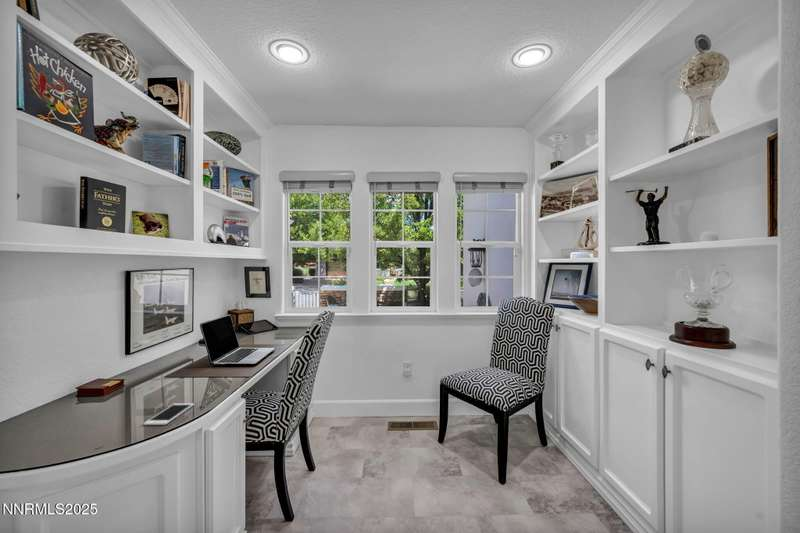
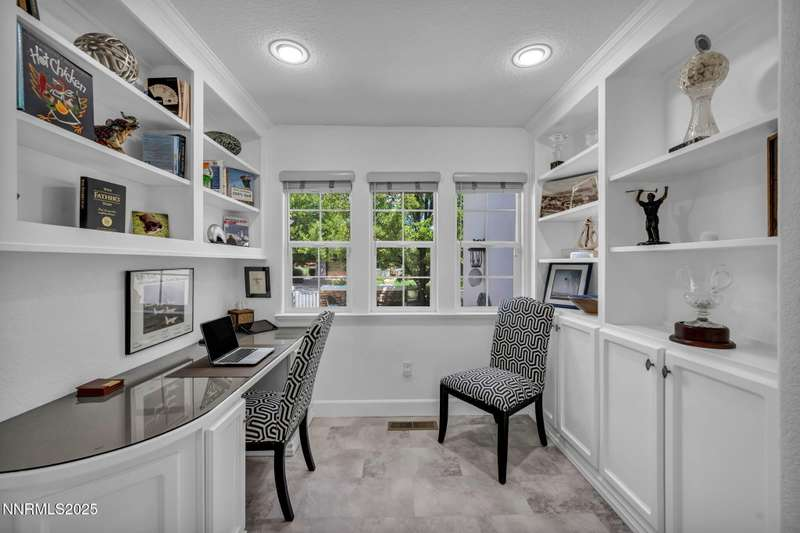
- cell phone [142,402,195,426]
